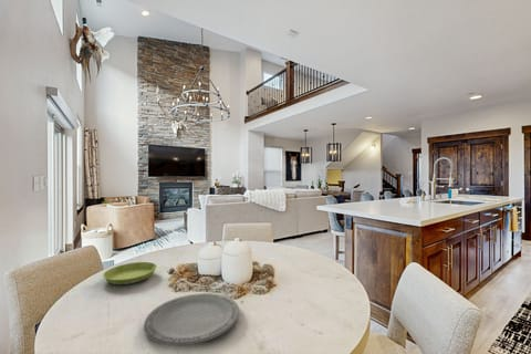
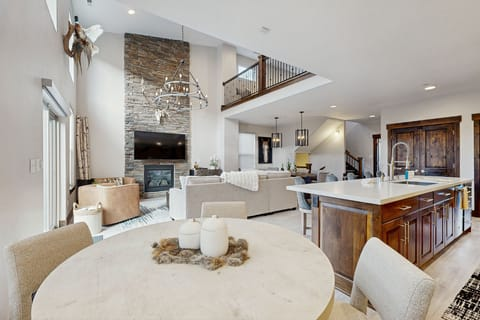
- saucer [102,261,158,285]
- plate [143,292,240,346]
